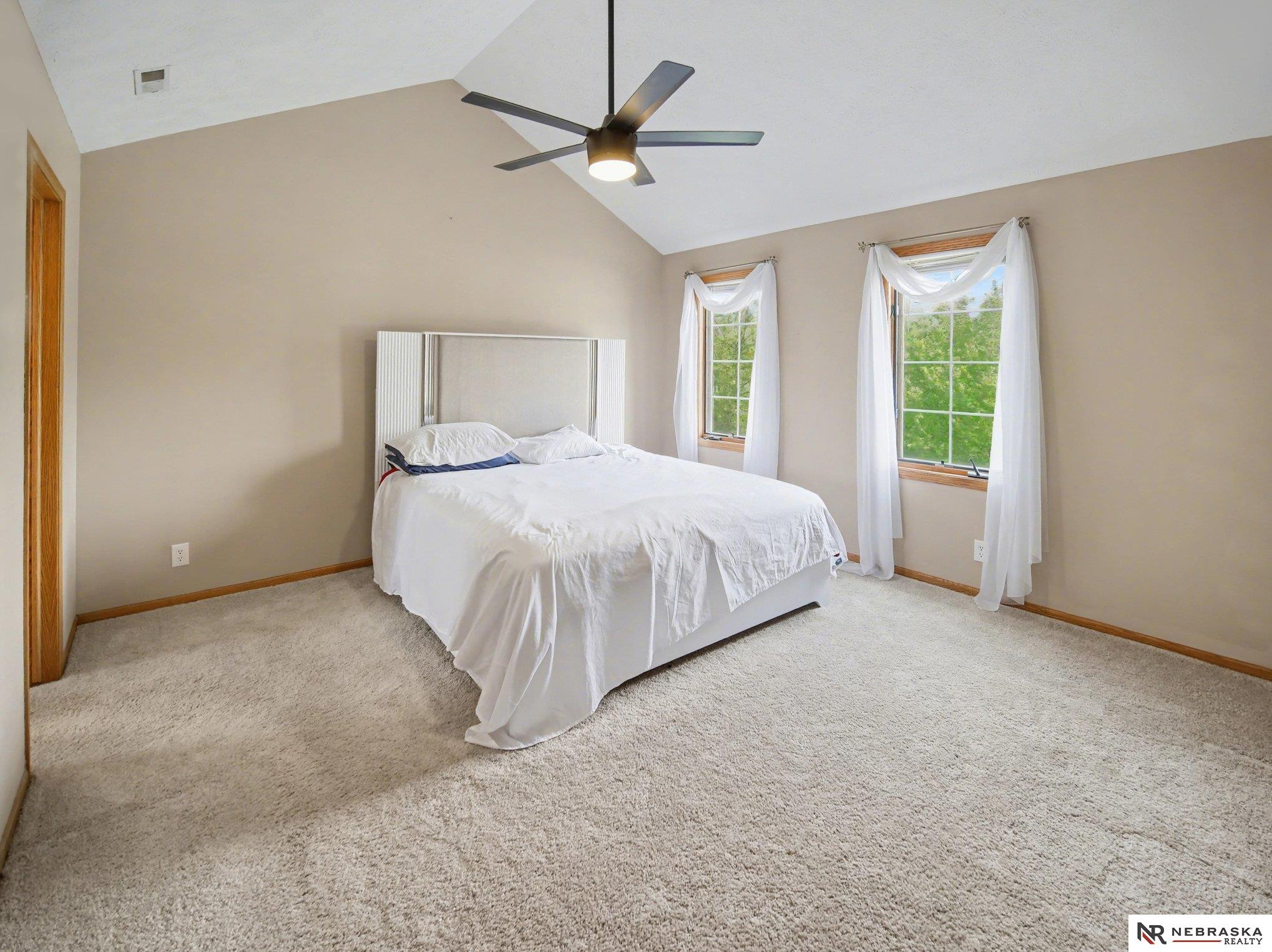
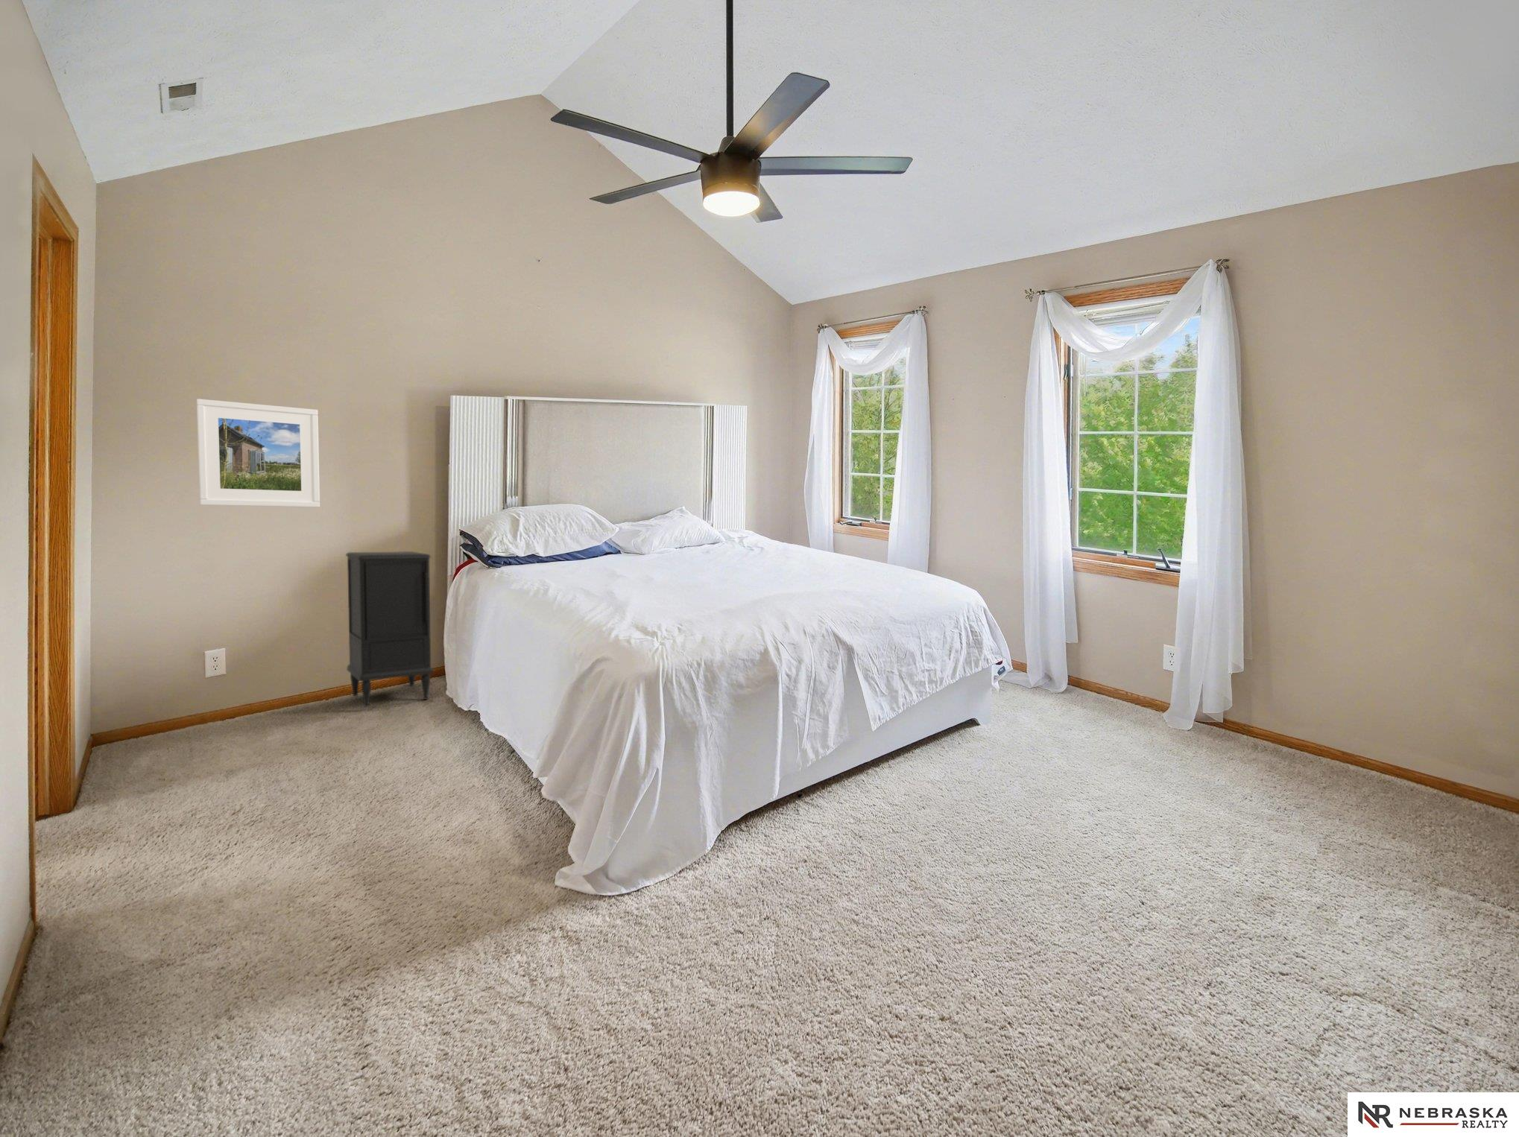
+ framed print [196,398,320,508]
+ nightstand [345,551,435,708]
